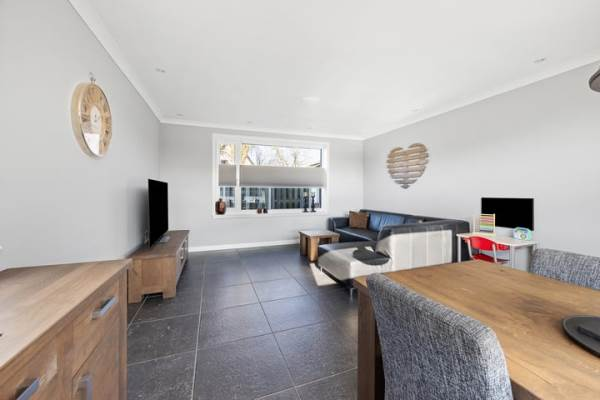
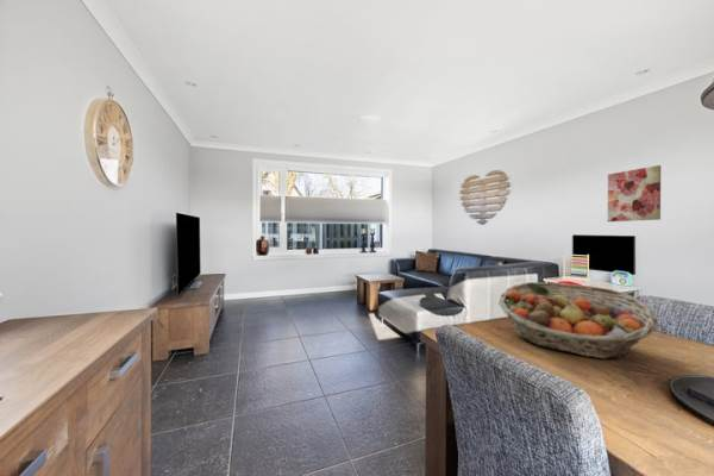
+ fruit basket [497,281,659,359]
+ wall art [607,164,662,223]
